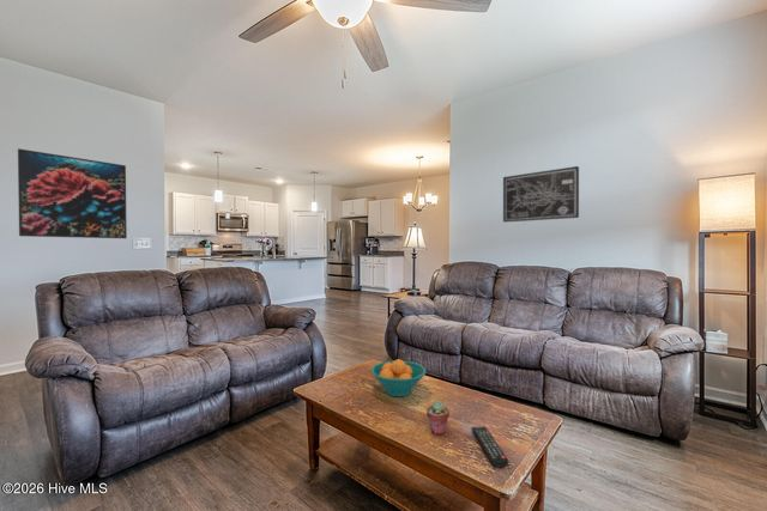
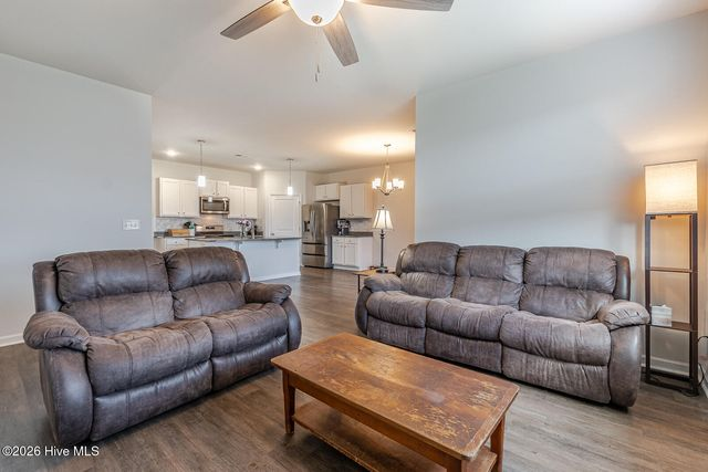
- remote control [470,425,511,468]
- potted succulent [425,400,451,436]
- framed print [17,147,128,239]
- wall art [502,165,580,224]
- fruit bowl [369,358,428,397]
